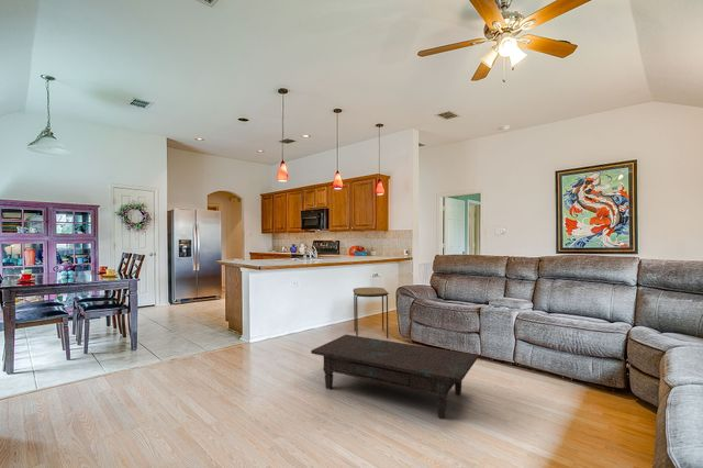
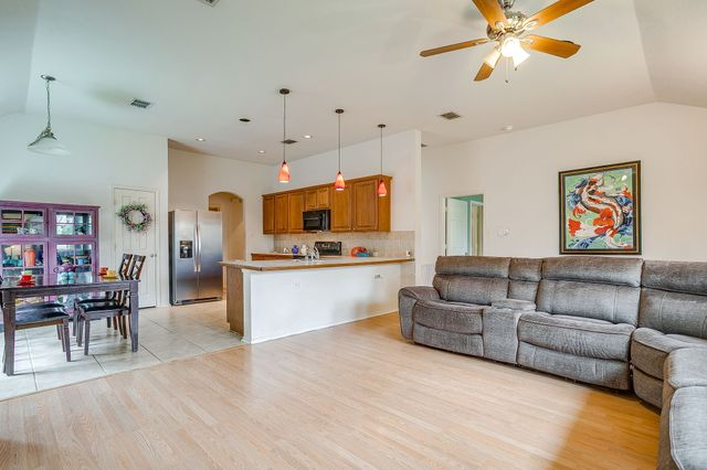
- coffee table [310,334,479,420]
- side table [353,287,390,339]
